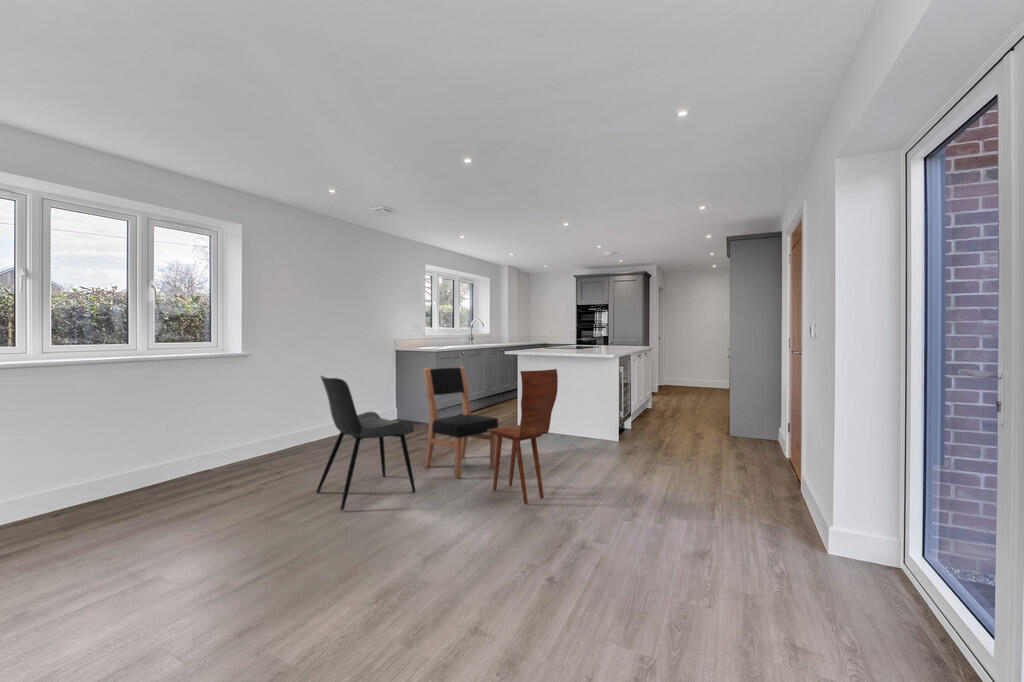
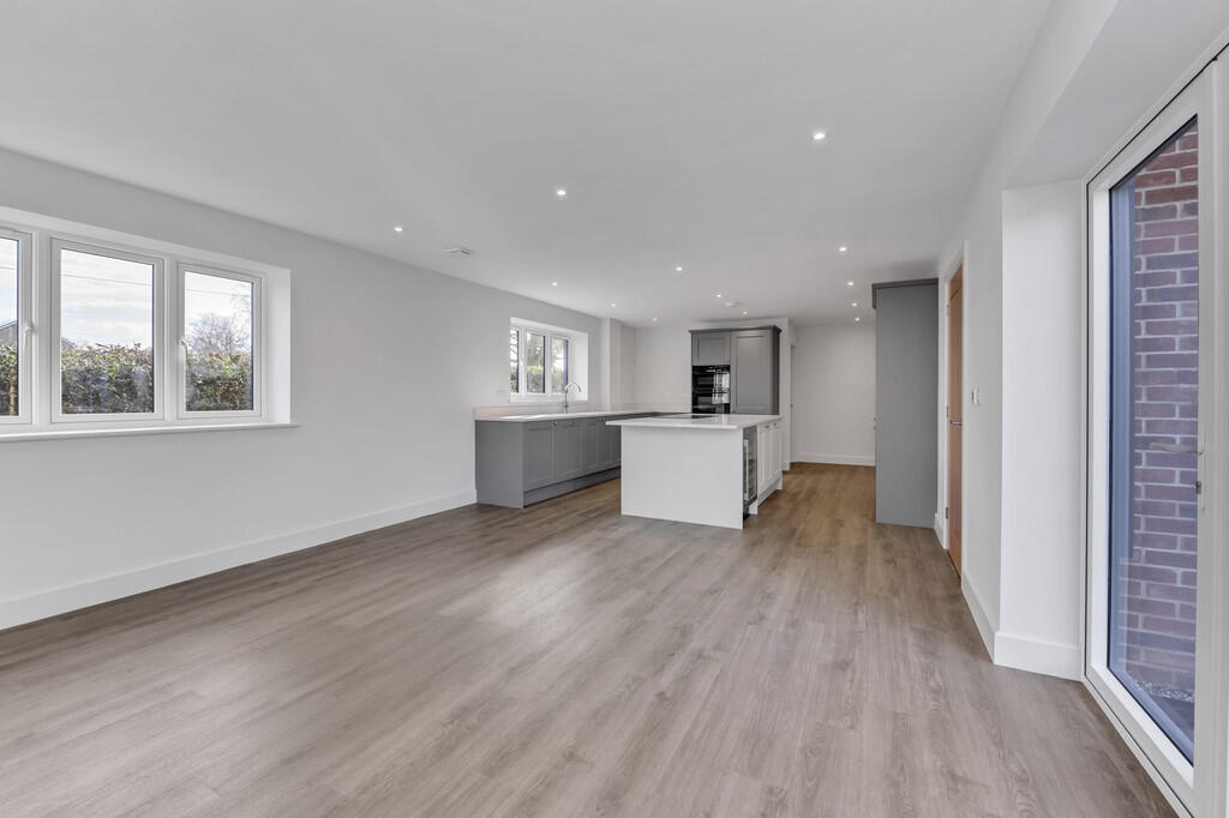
- dining chair [422,365,499,480]
- dining chair [487,368,559,505]
- dining chair [315,375,417,511]
